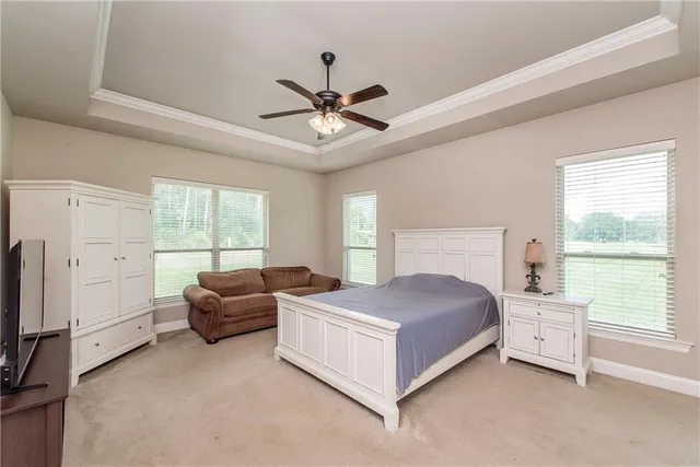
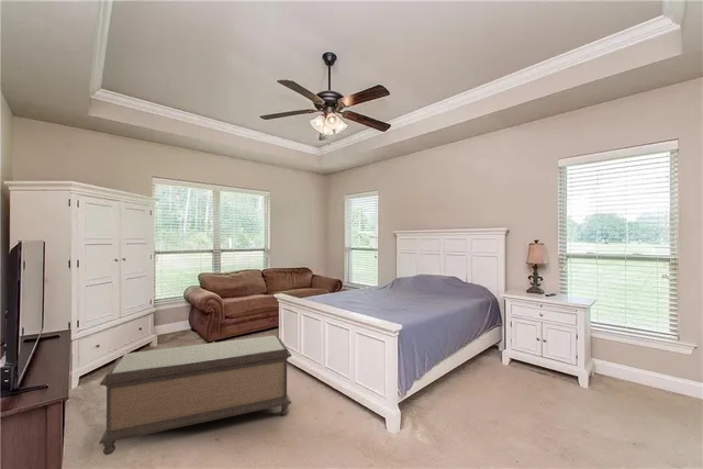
+ bench [98,335,292,456]
